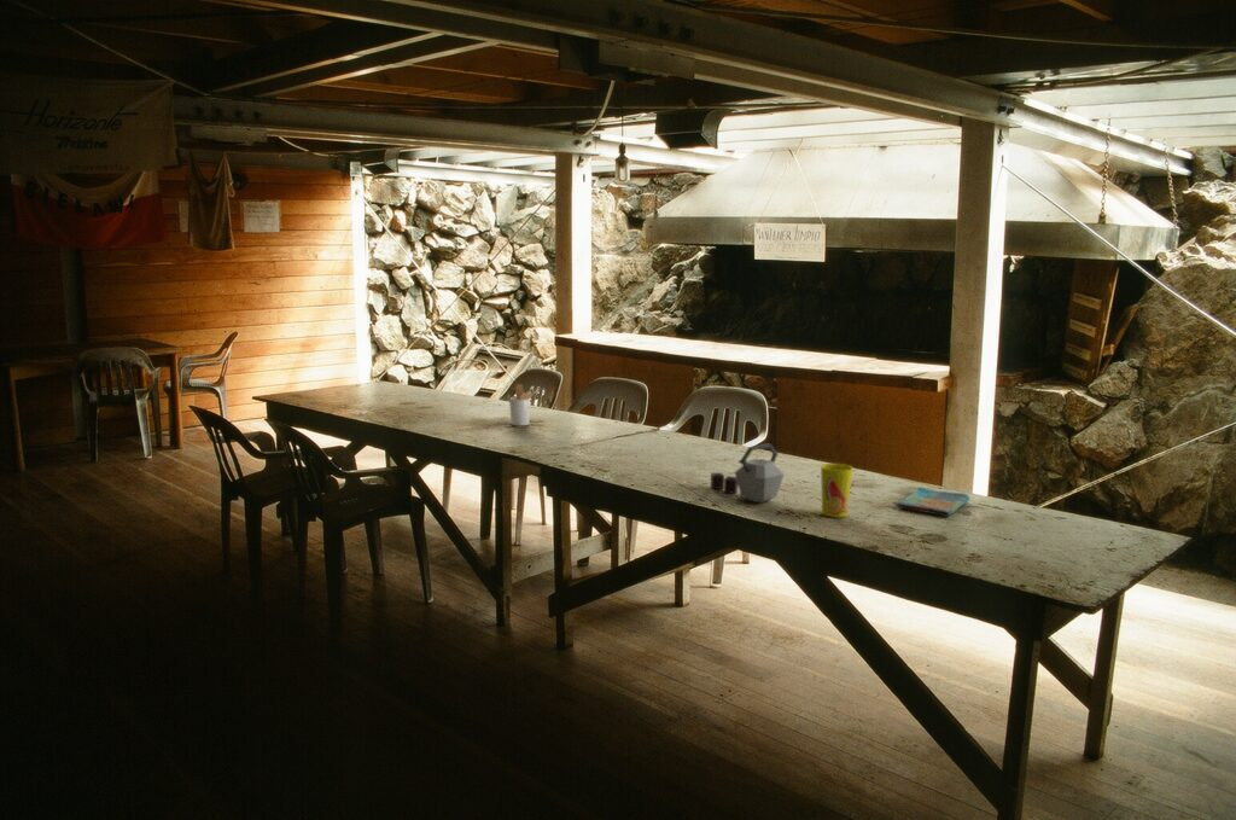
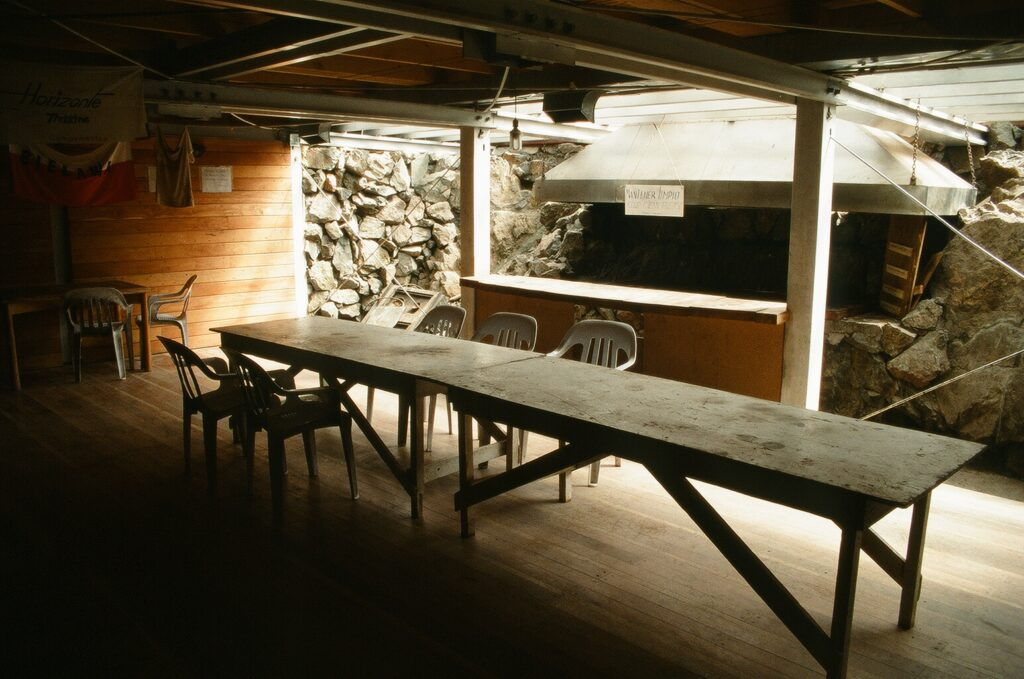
- dish towel [897,485,970,518]
- cup [820,463,855,518]
- kettle [710,442,786,504]
- utensil holder [508,383,541,426]
